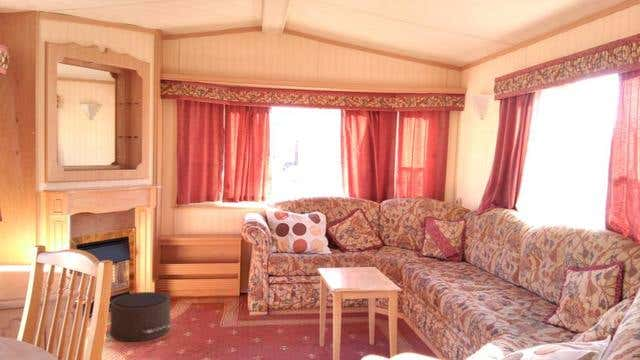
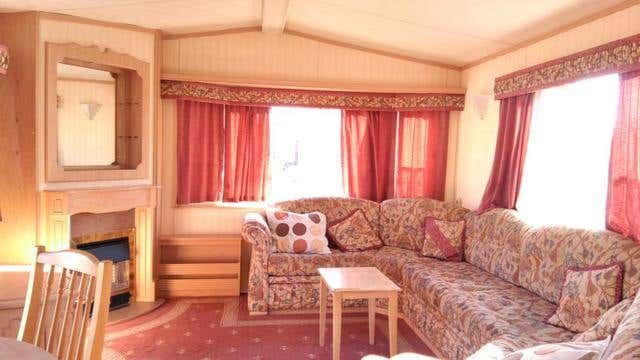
- pouf [110,291,178,342]
